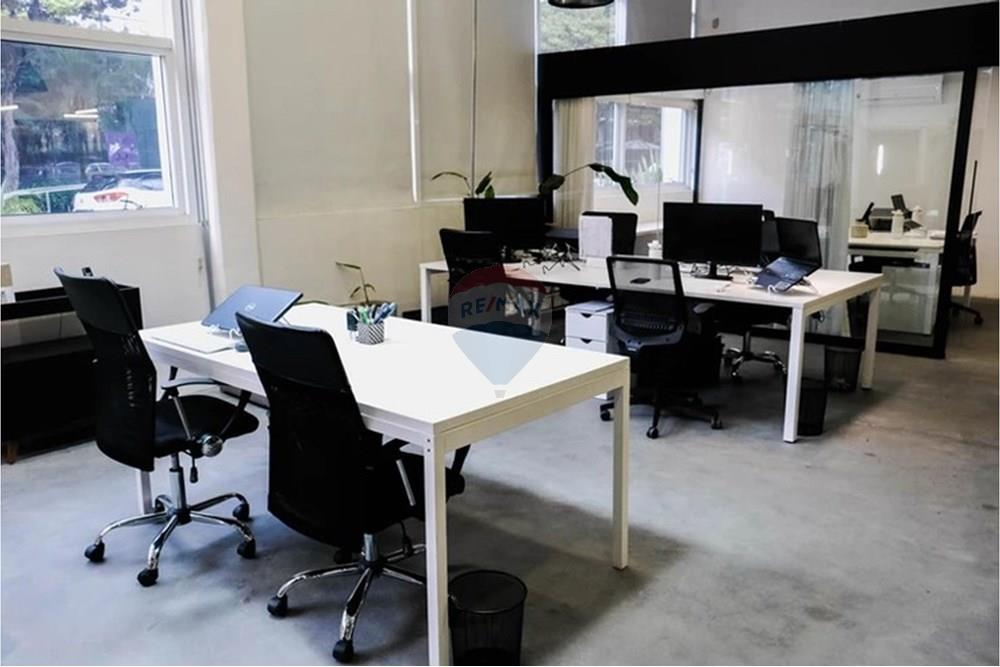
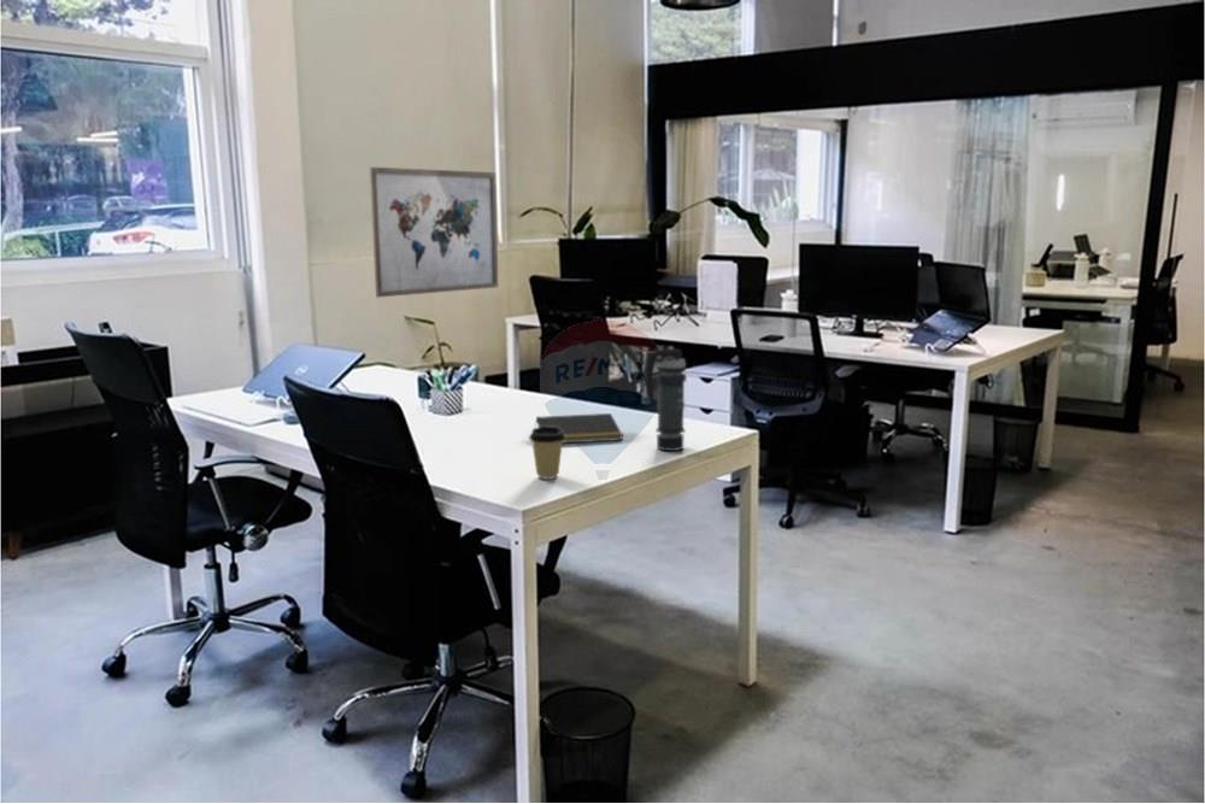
+ wall art [369,166,499,299]
+ smoke grenade [642,348,688,452]
+ notepad [534,412,624,445]
+ coffee cup [528,427,565,481]
